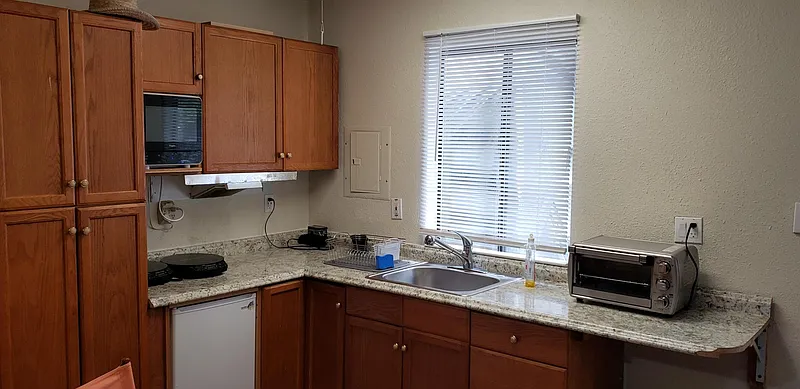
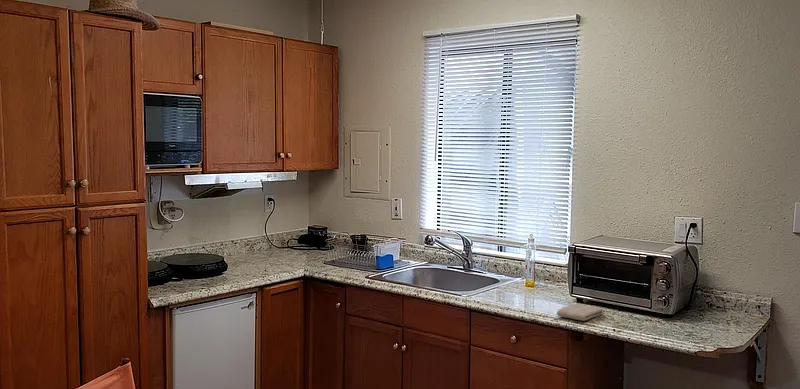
+ washcloth [556,303,604,322]
